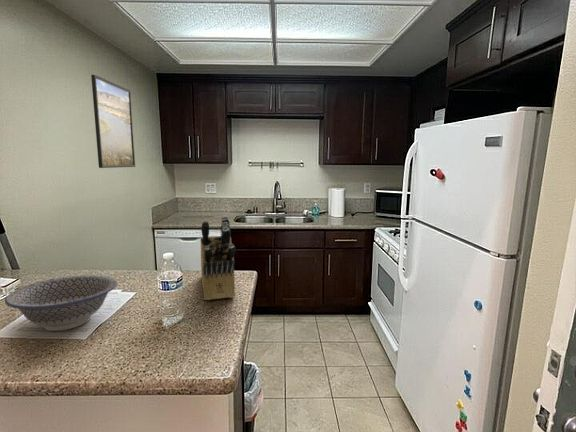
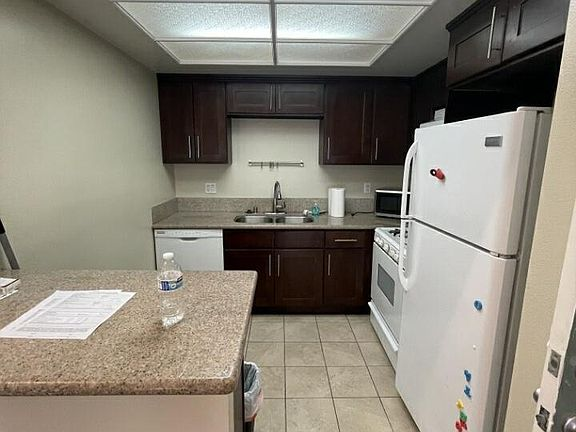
- knife block [200,215,236,301]
- bowl [4,274,118,332]
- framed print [90,74,136,169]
